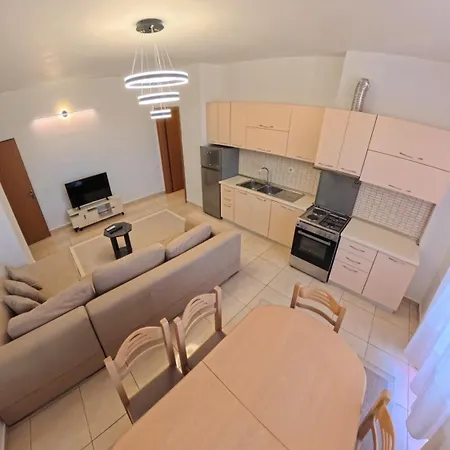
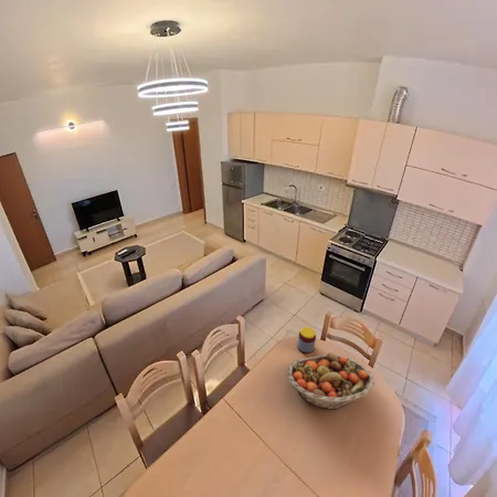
+ fruit basket [286,352,376,410]
+ jar [296,326,317,355]
